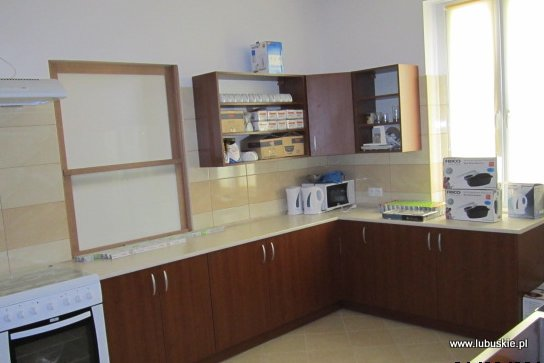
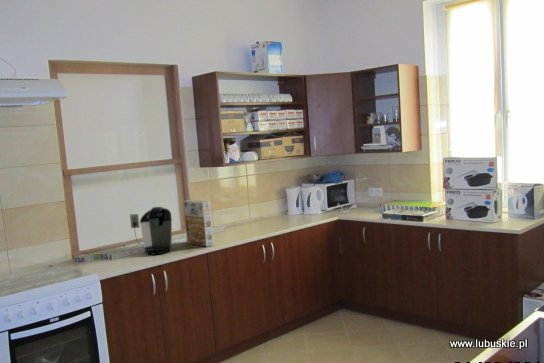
+ cereal box [183,199,215,248]
+ coffee maker [129,206,173,255]
